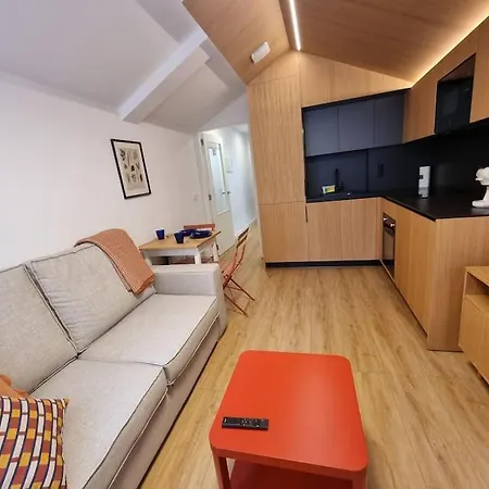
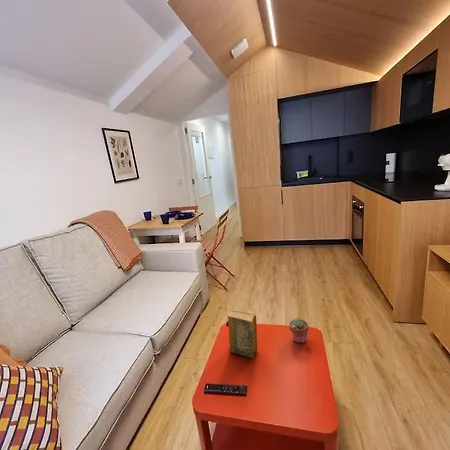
+ potted succulent [288,317,309,344]
+ hardback book [225,309,258,360]
